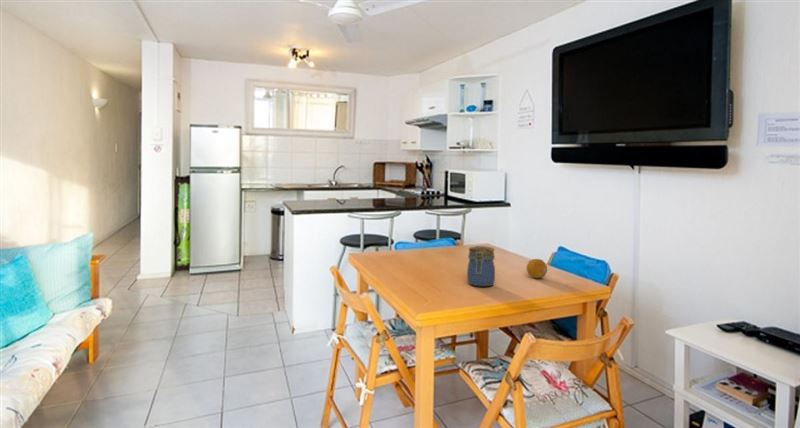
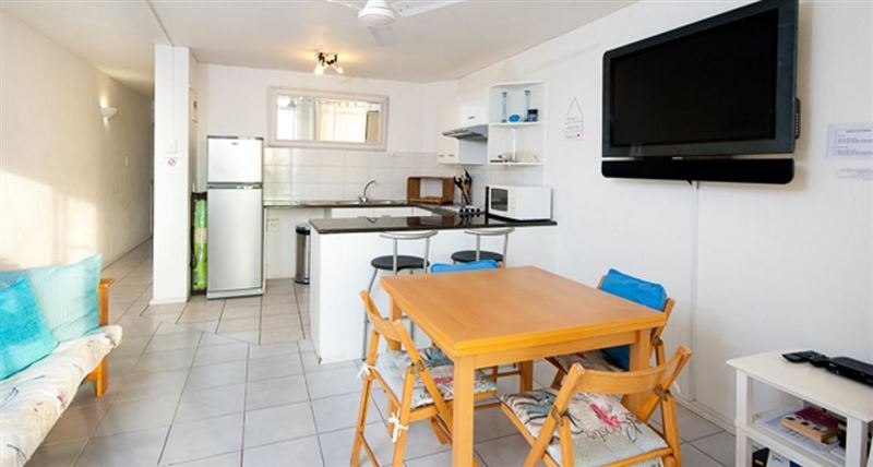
- fruit [525,258,548,279]
- jar [466,245,496,287]
